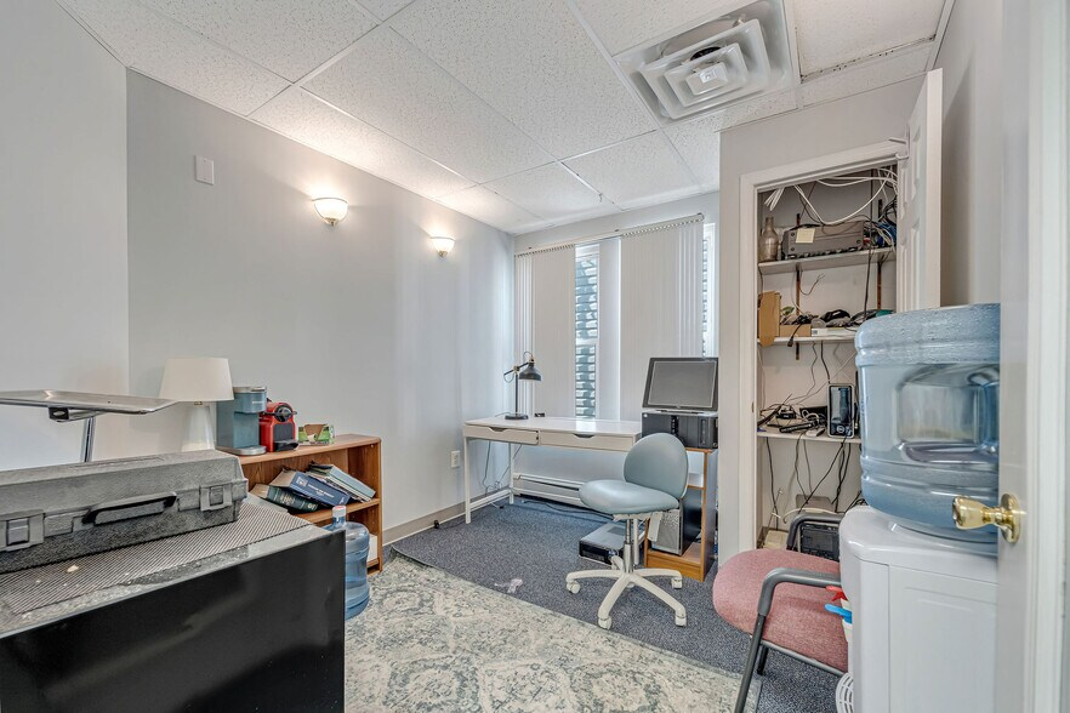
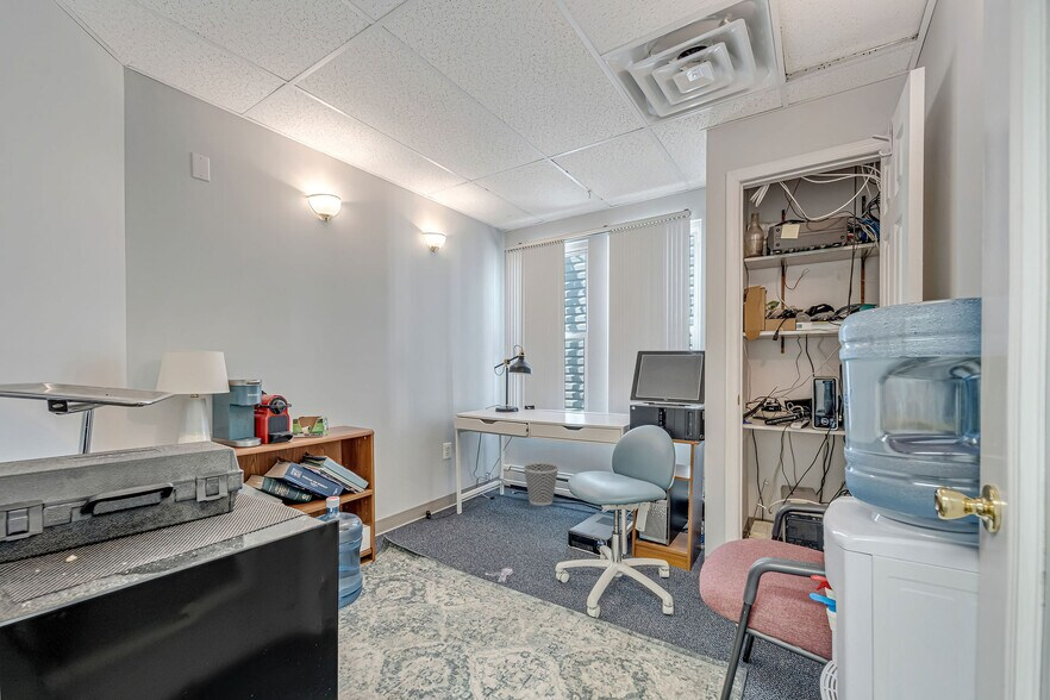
+ wastebasket [523,461,561,507]
